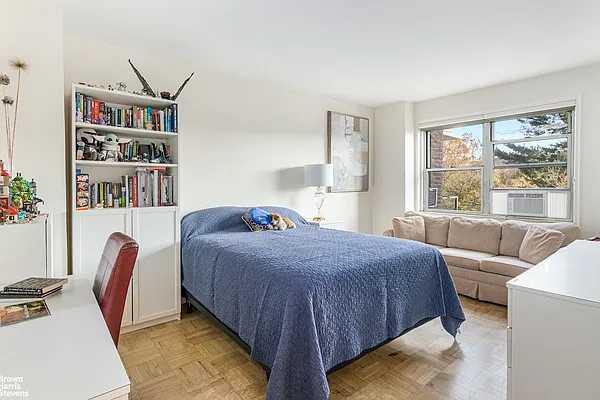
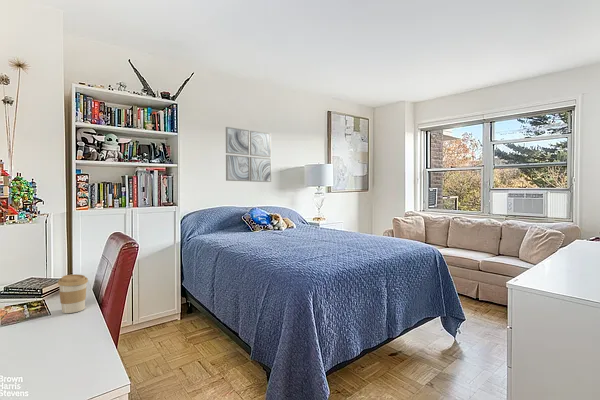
+ coffee cup [57,273,89,314]
+ wall art [225,126,272,183]
